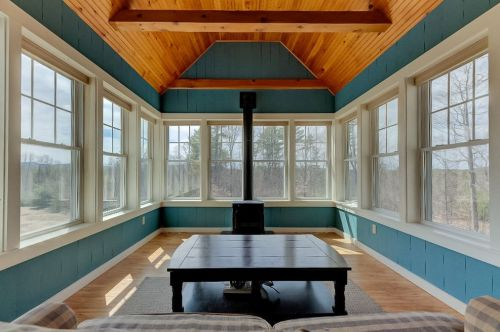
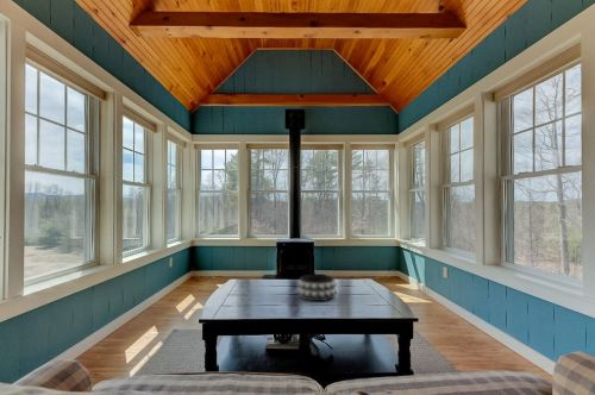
+ decorative bowl [296,274,338,302]
